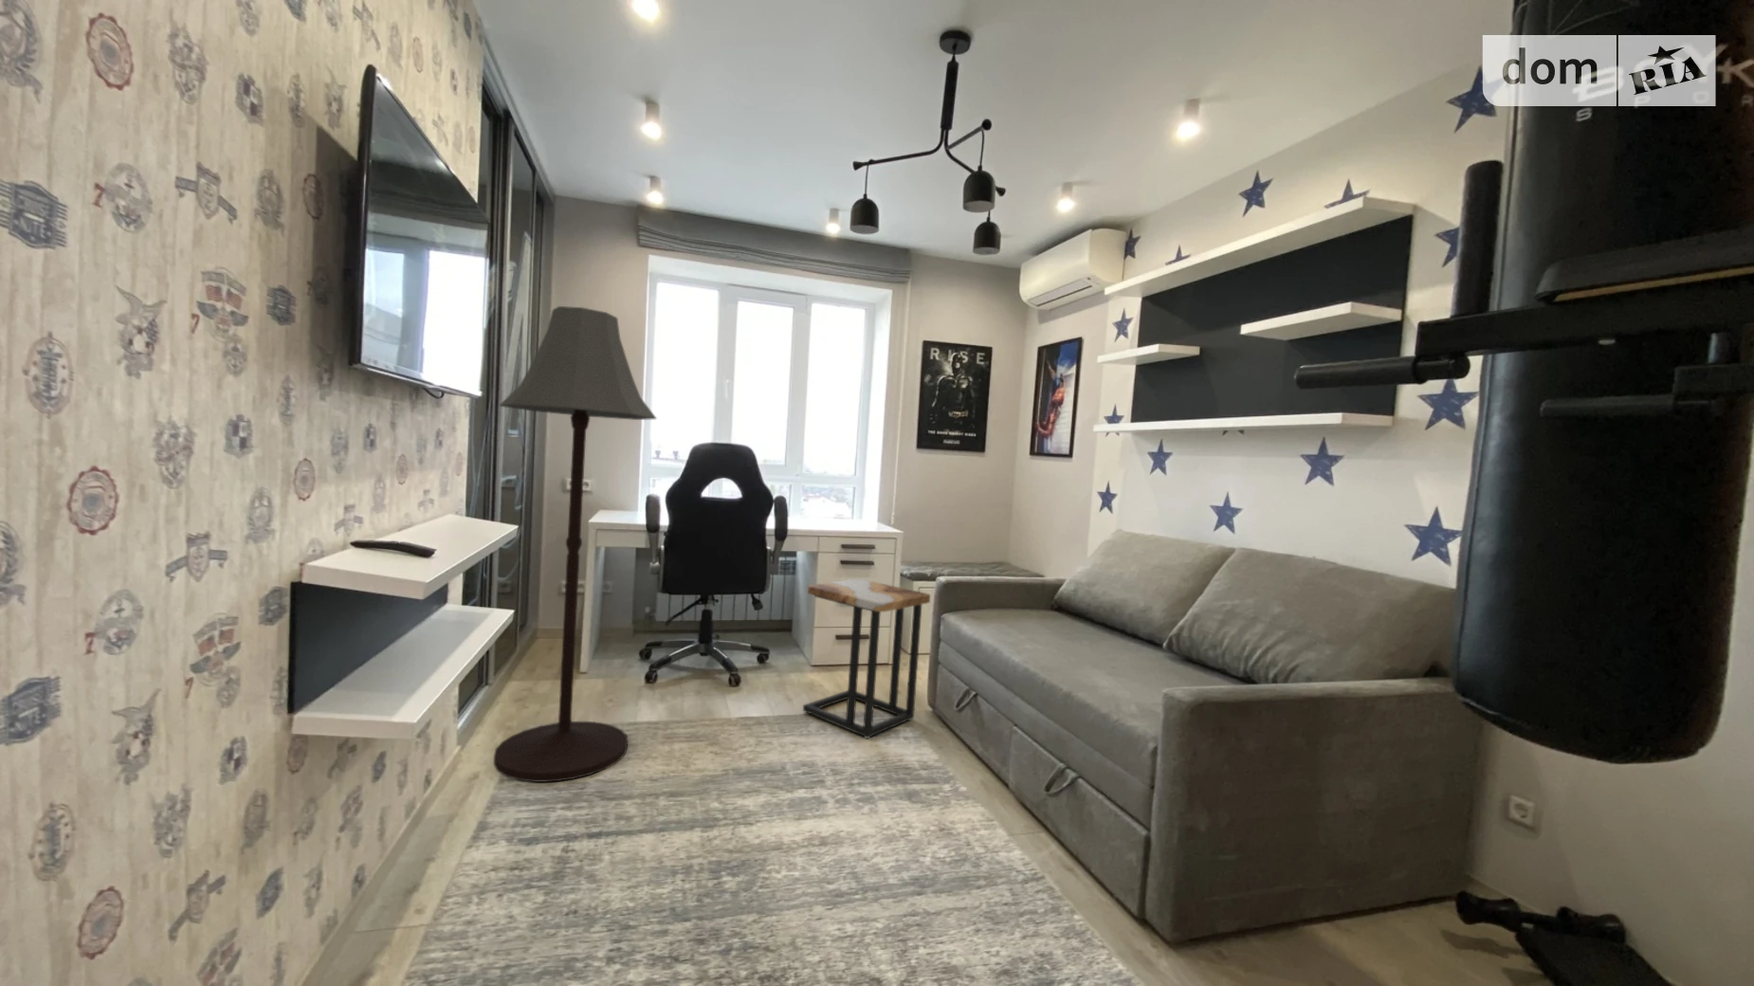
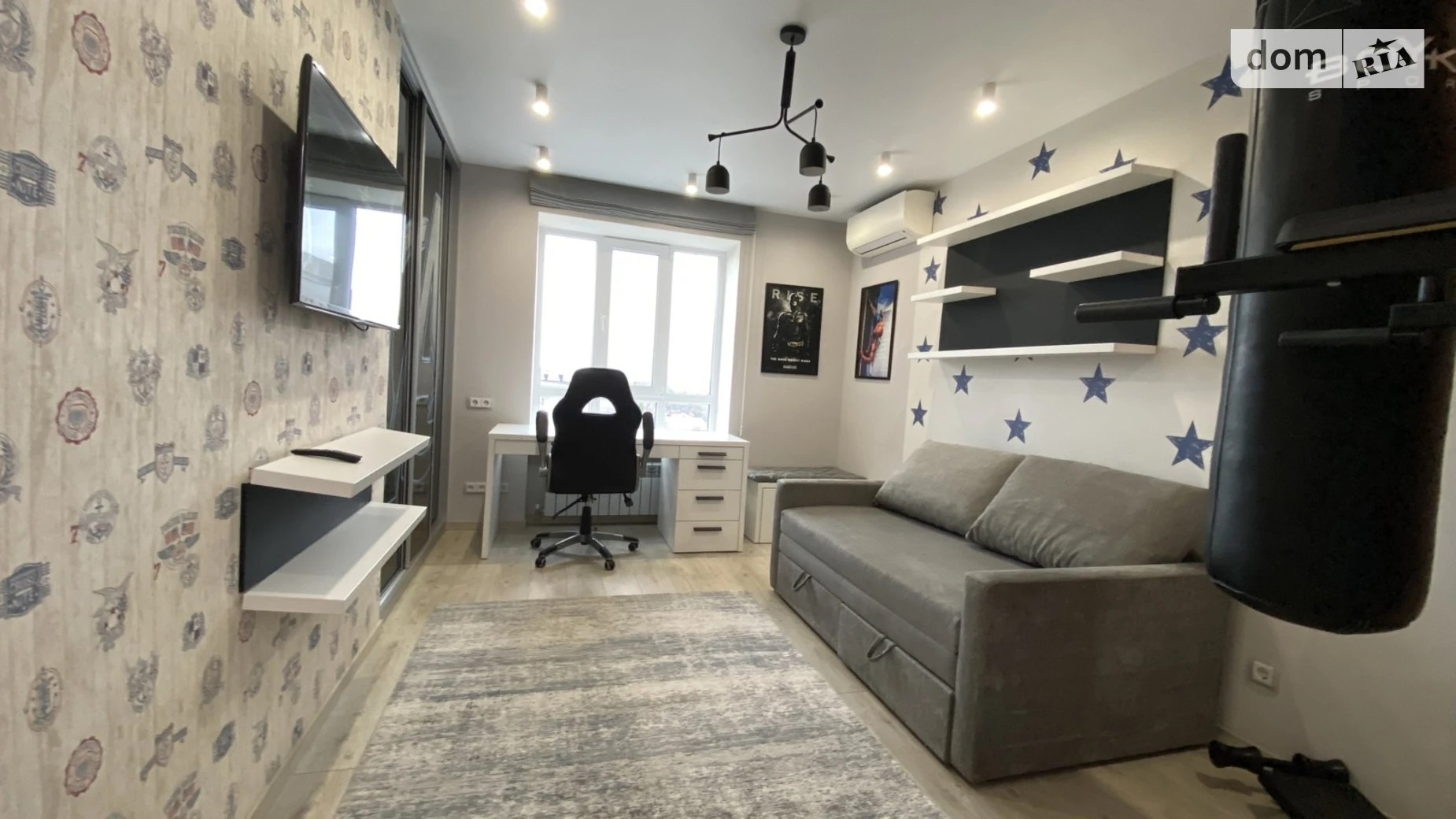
- side table [802,578,931,739]
- floor lamp [493,306,658,783]
